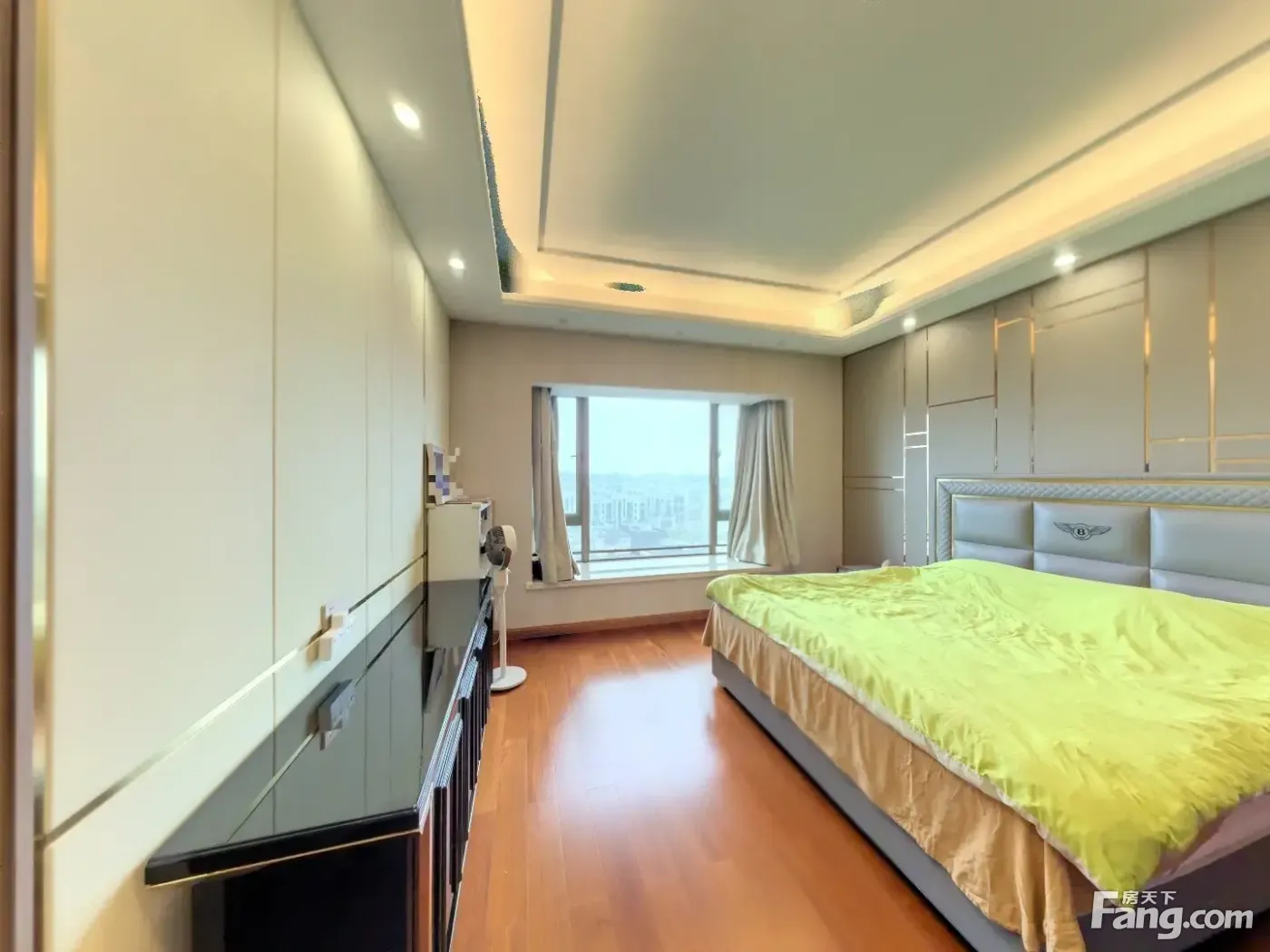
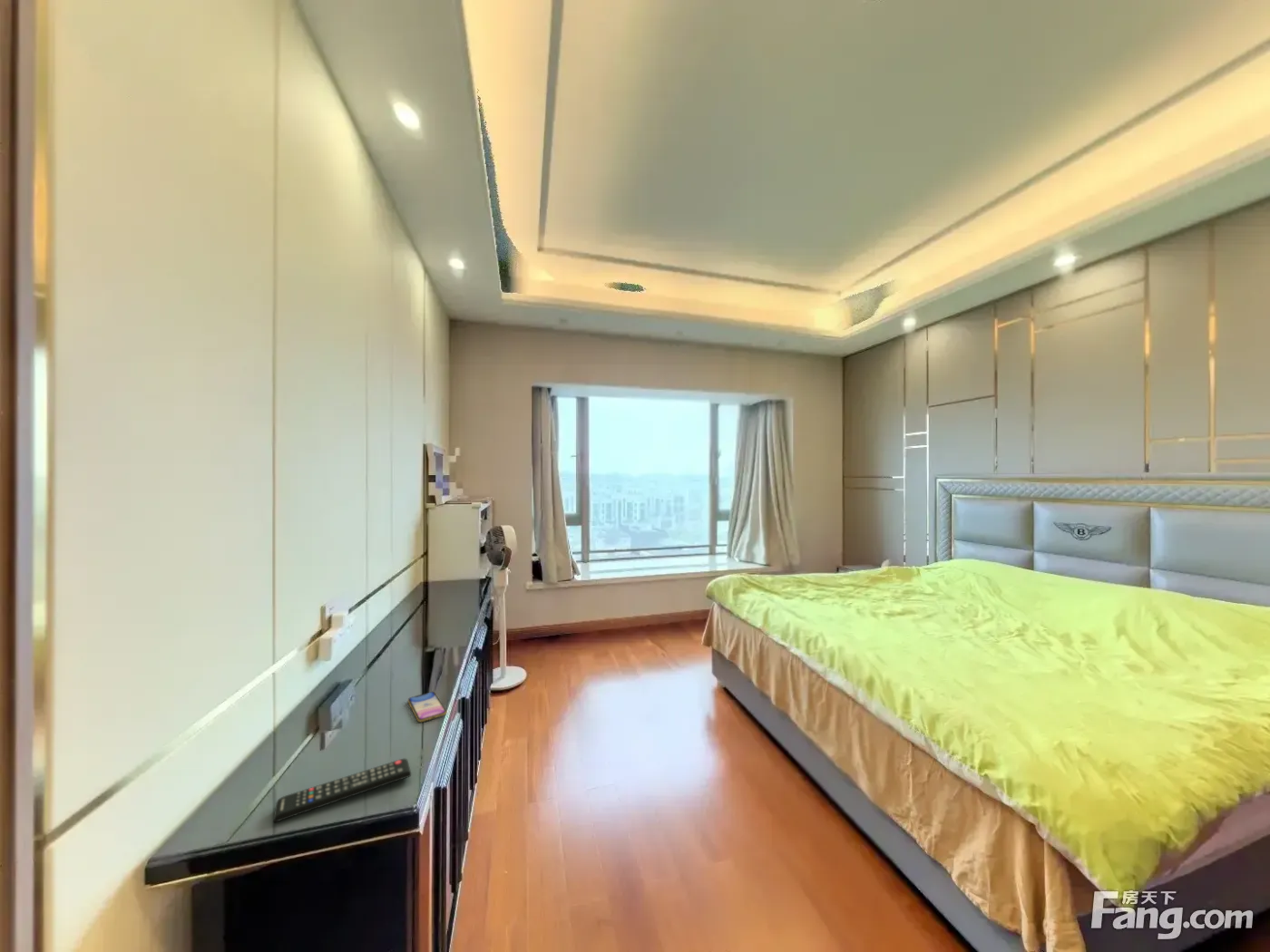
+ smartphone [407,691,448,723]
+ remote control [272,758,412,823]
